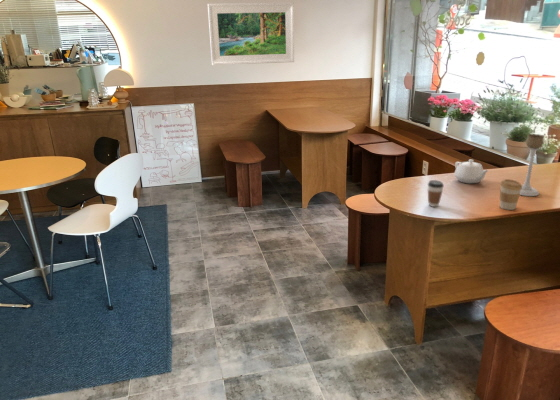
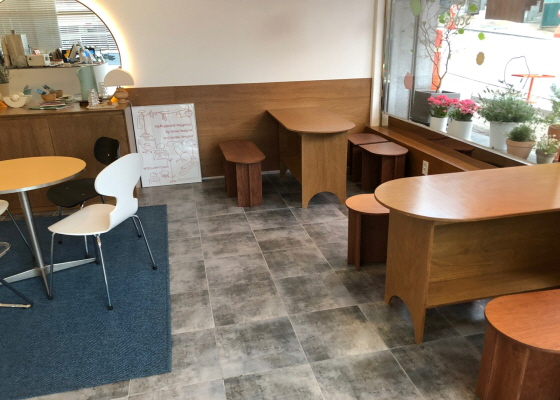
- teapot [454,159,490,184]
- candle holder [519,133,545,197]
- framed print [207,2,295,66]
- coffee cup [499,178,522,211]
- coffee cup [427,179,445,208]
